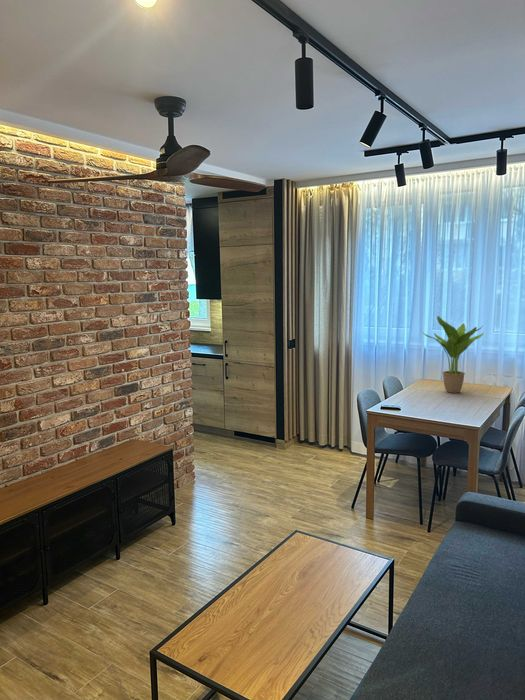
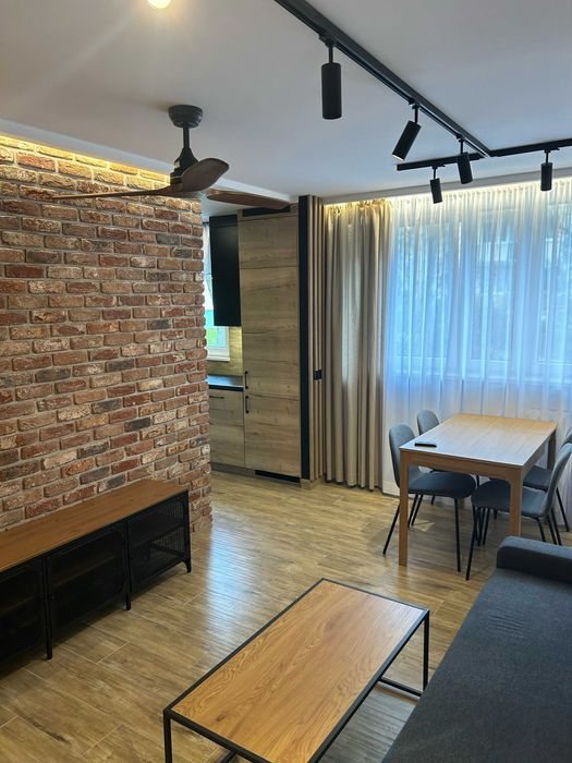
- potted plant [420,315,484,394]
